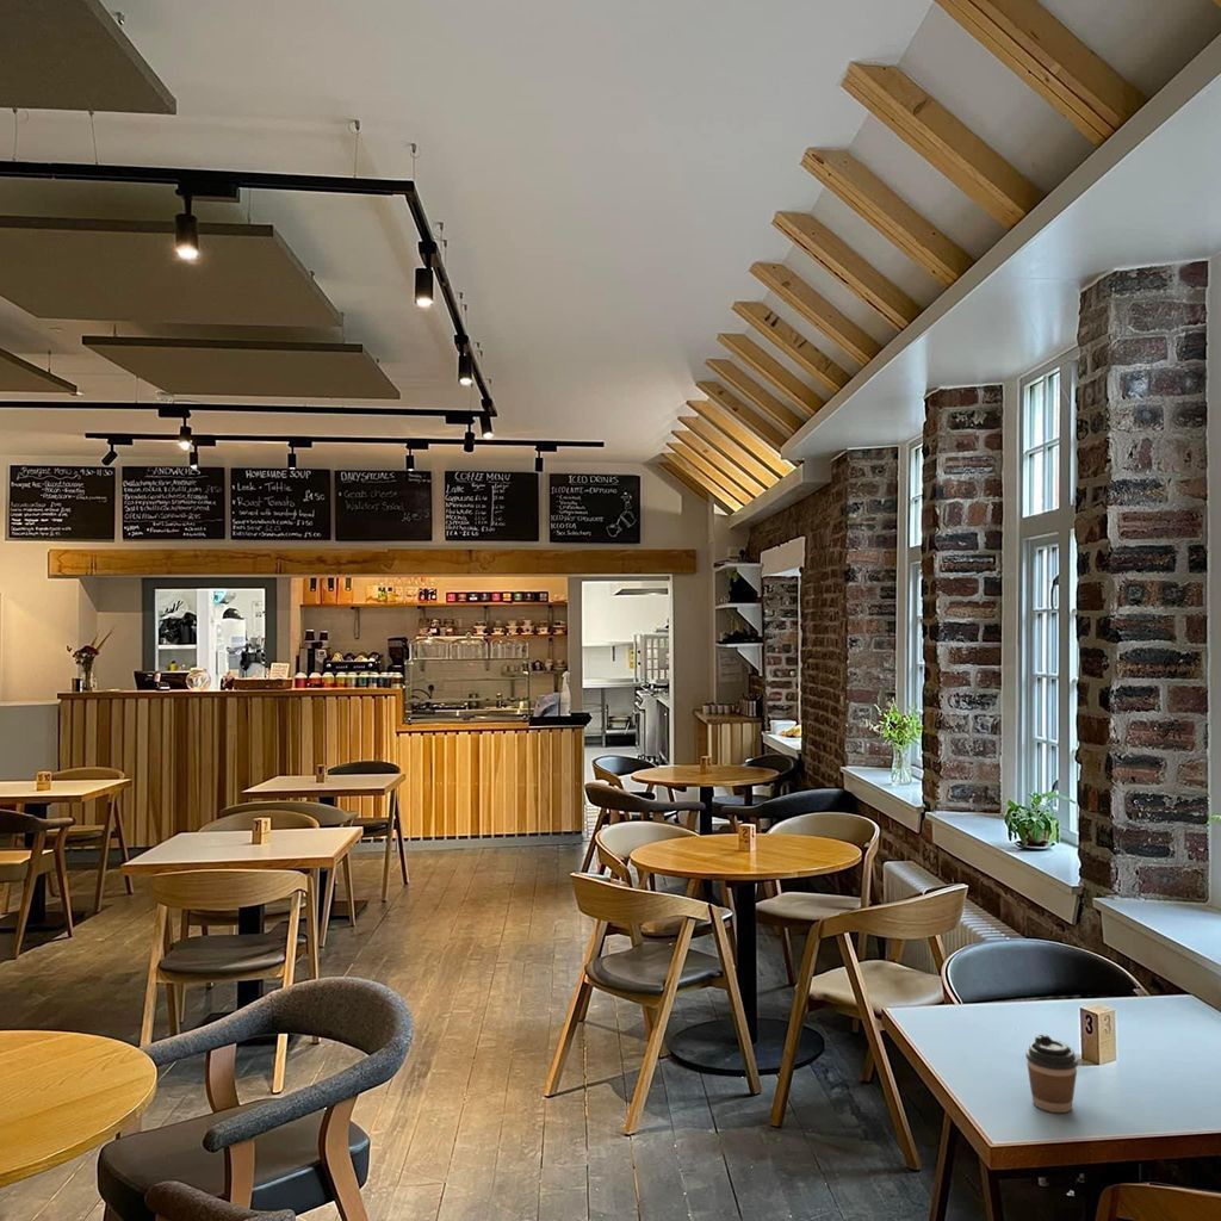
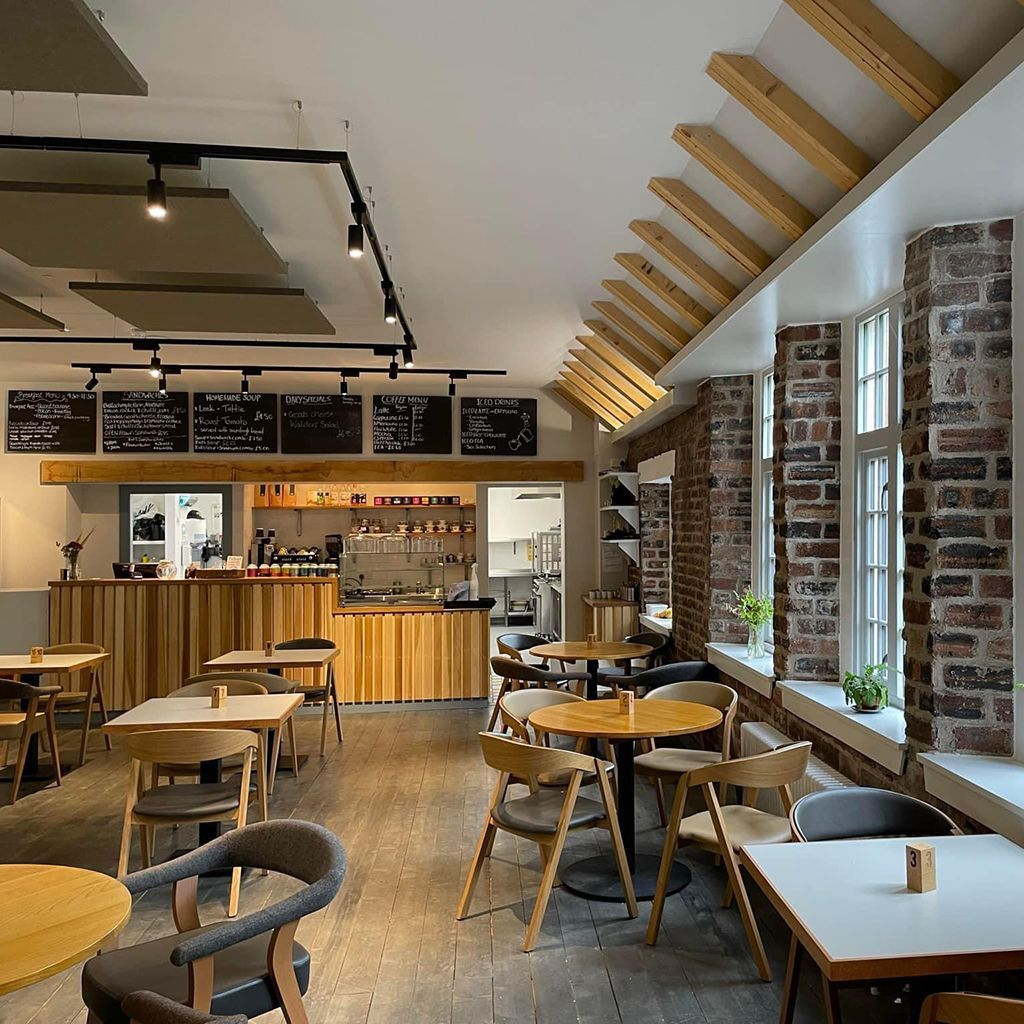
- coffee cup [1024,1034,1079,1114]
